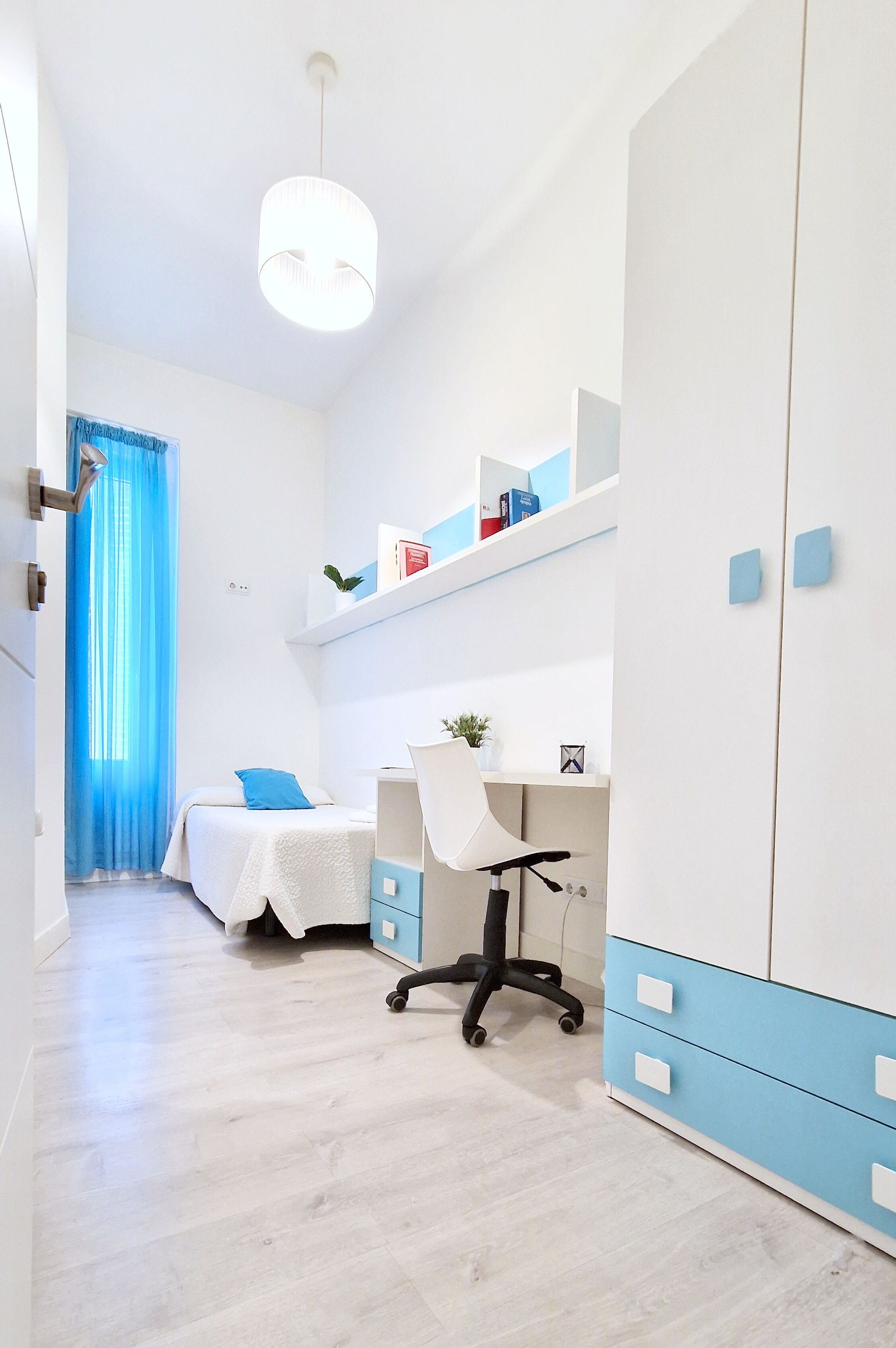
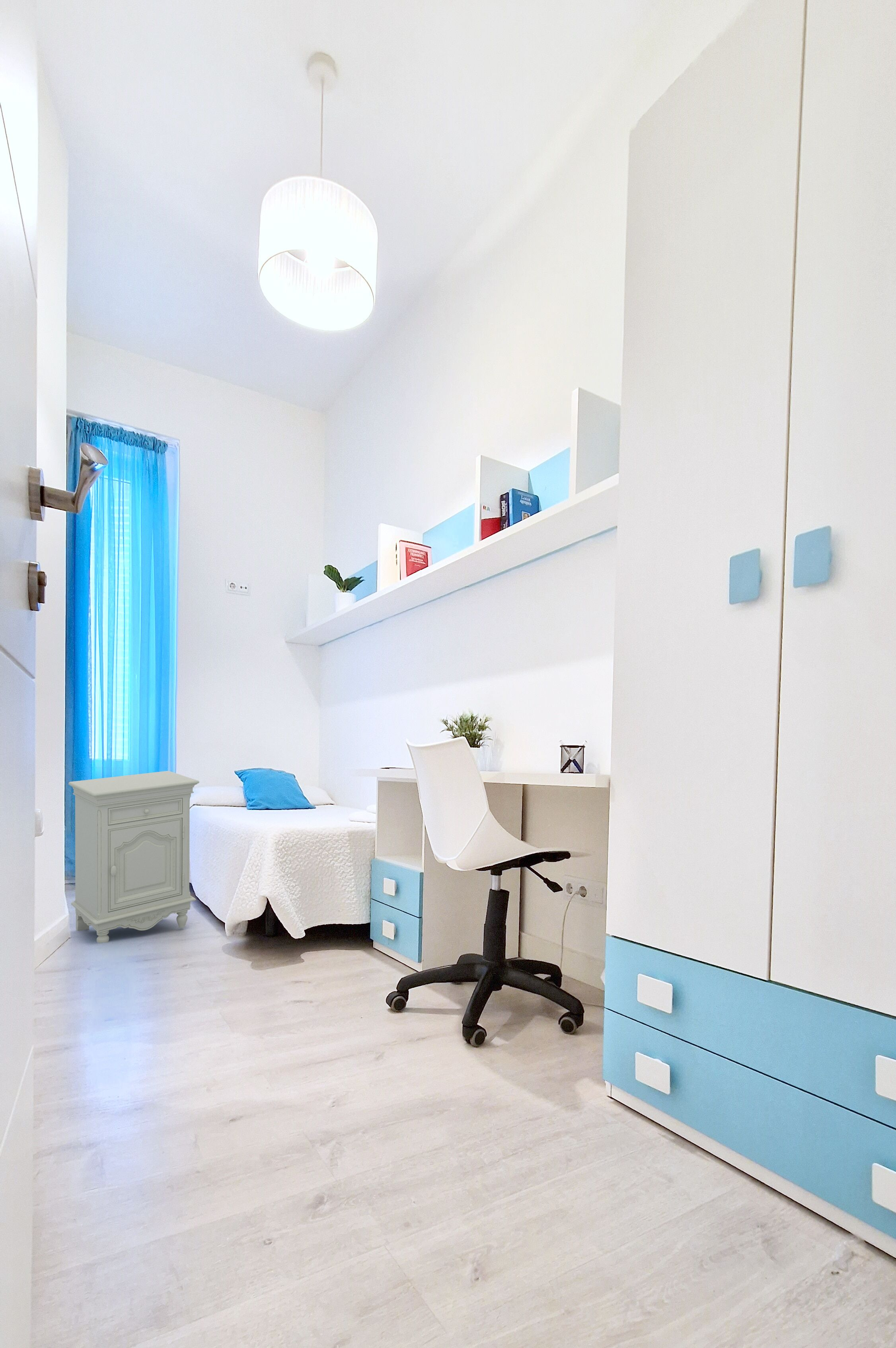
+ nightstand [68,771,200,943]
